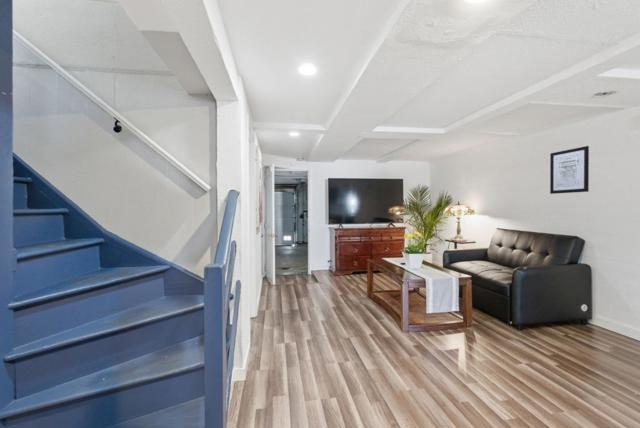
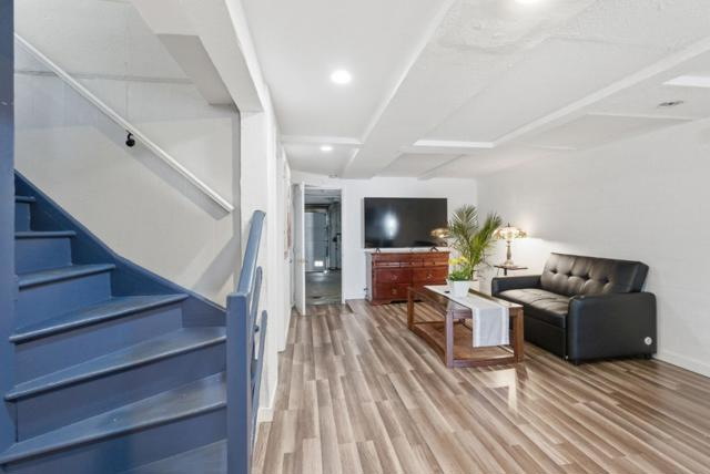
- wall art [549,145,590,195]
